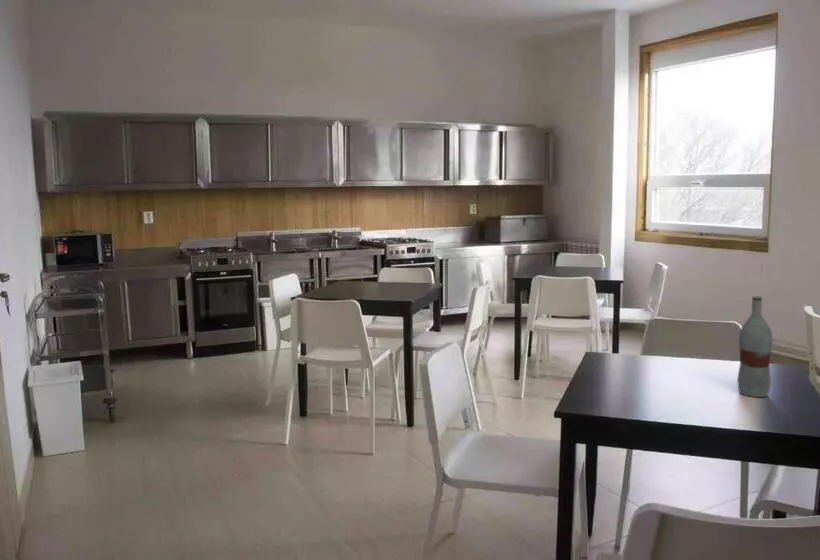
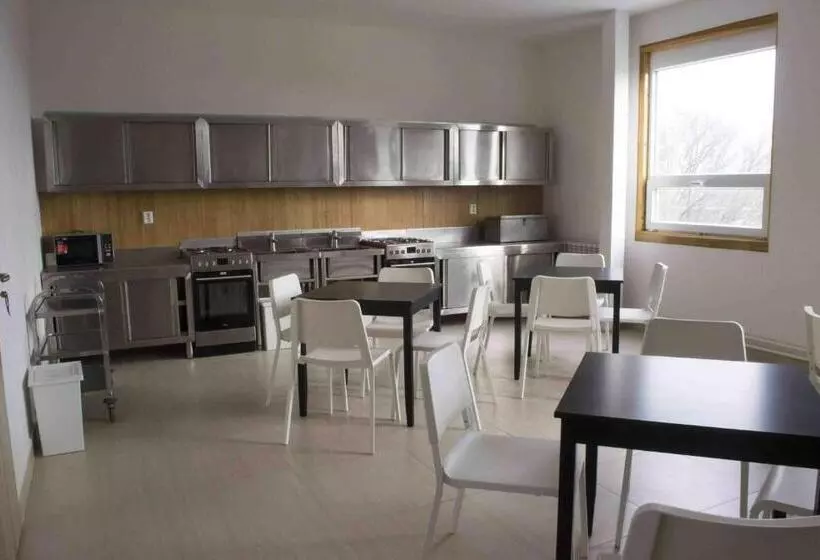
- bottle [736,295,774,398]
